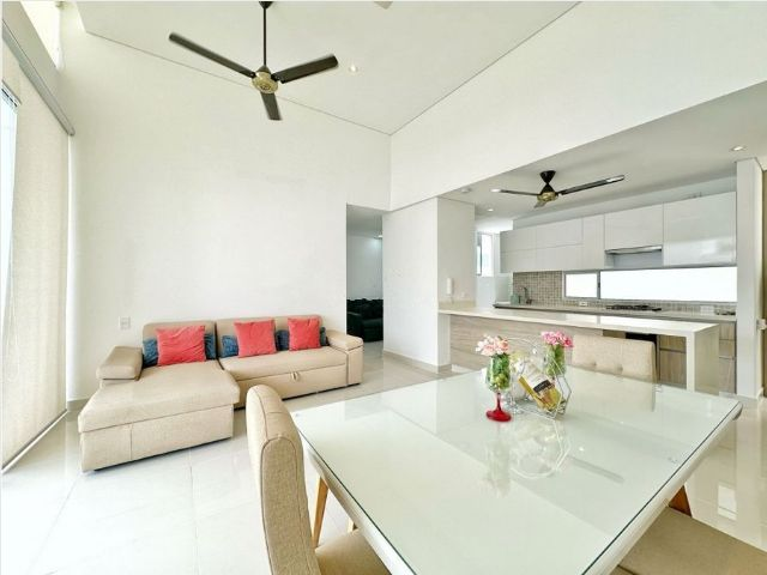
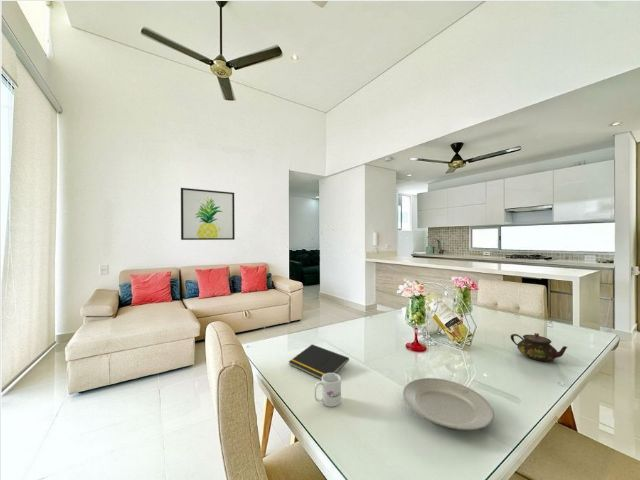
+ mug [313,373,342,408]
+ notepad [288,343,350,381]
+ wall art [180,187,236,241]
+ teapot [509,332,568,363]
+ plate [402,377,495,431]
